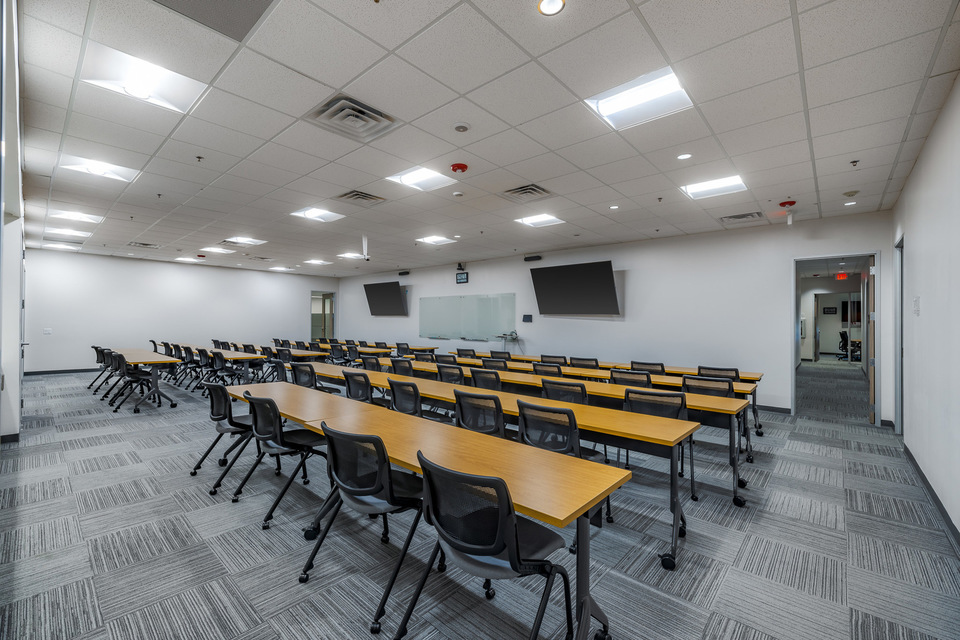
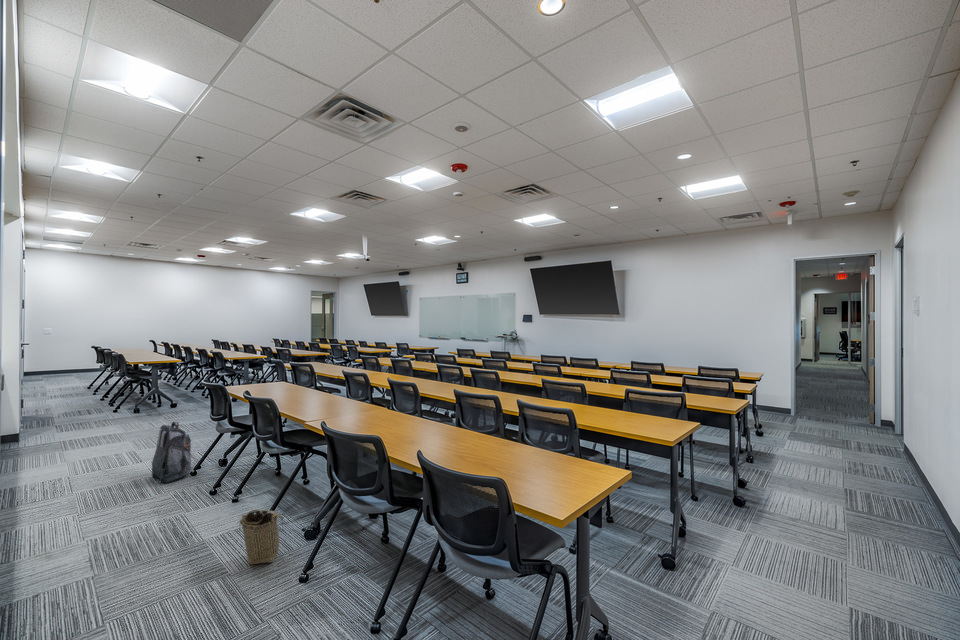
+ basket [238,509,286,566]
+ backpack [151,421,192,484]
